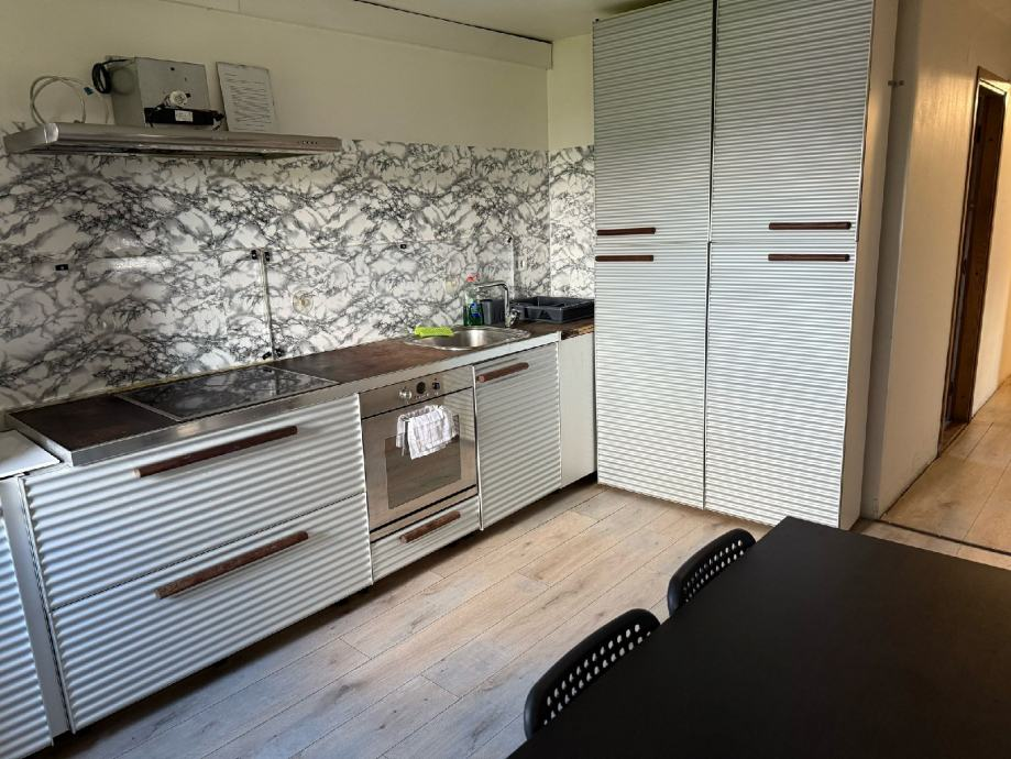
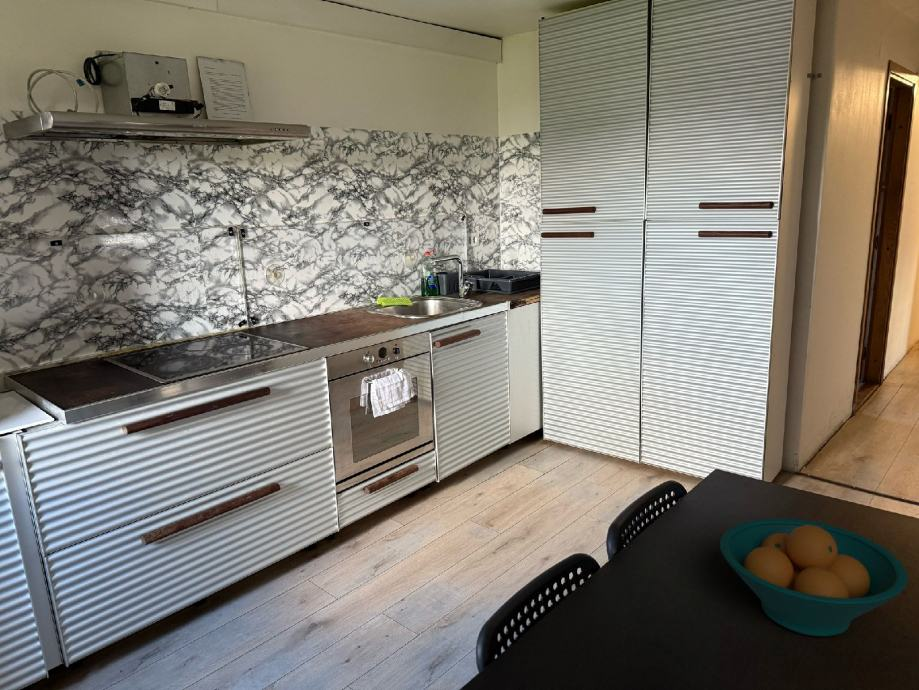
+ fruit bowl [719,517,909,637]
